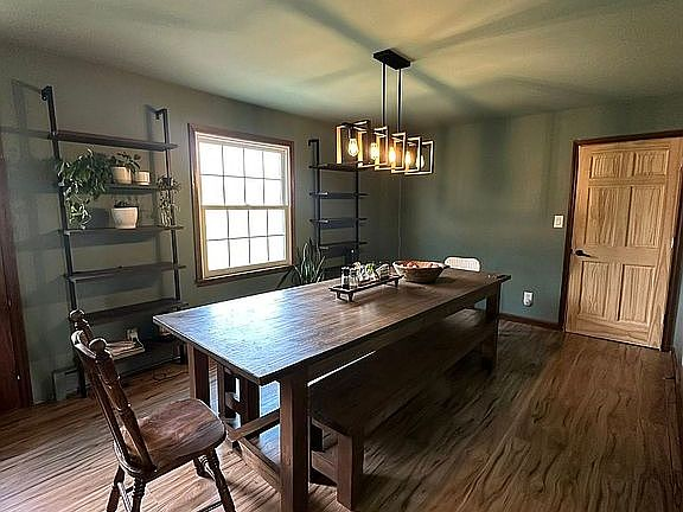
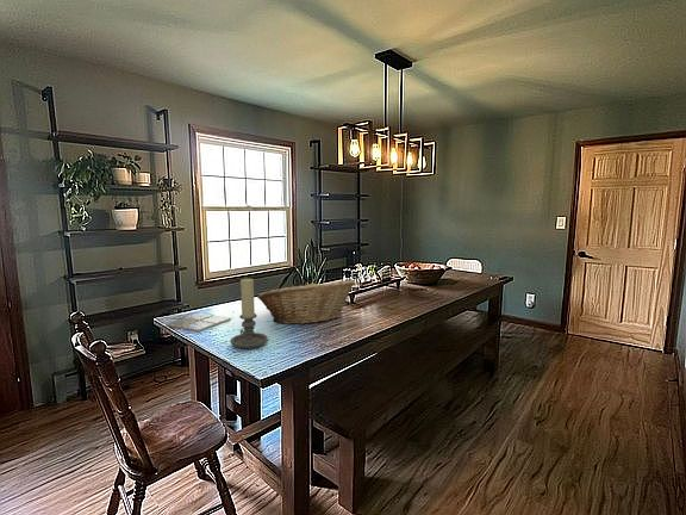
+ fruit basket [256,279,356,325]
+ candle holder [229,278,269,349]
+ drink coaster [164,311,232,333]
